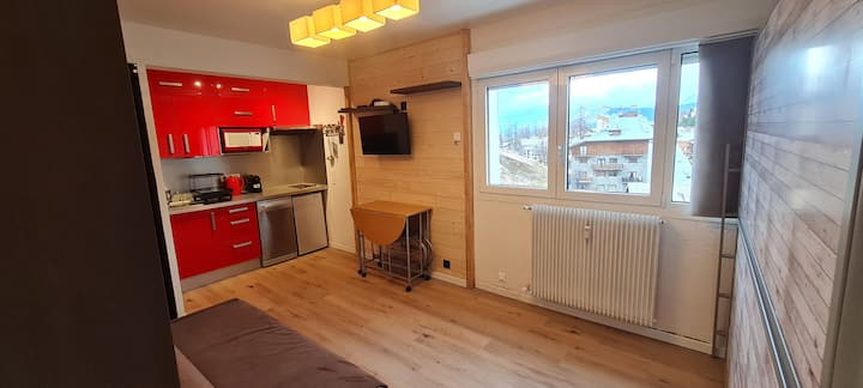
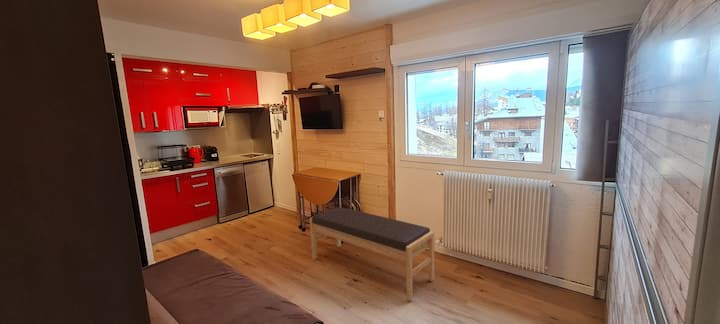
+ bench [309,206,435,302]
